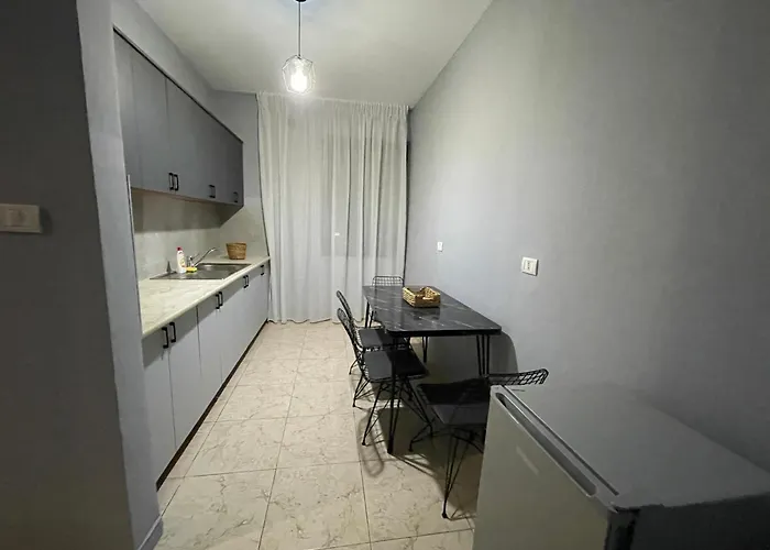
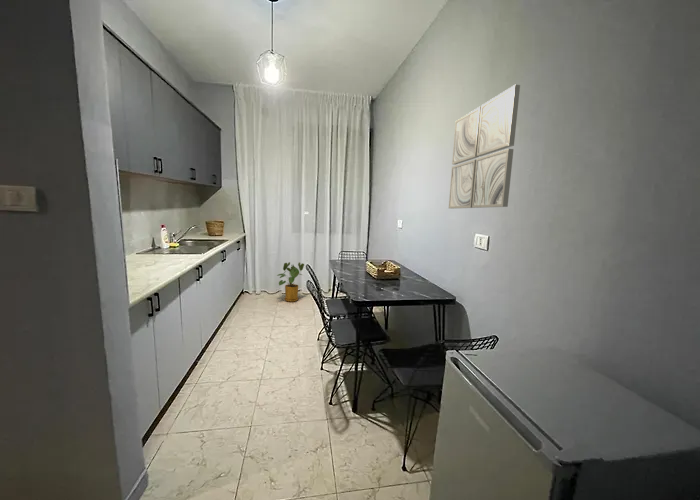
+ wall art [448,84,521,210]
+ house plant [276,261,305,303]
